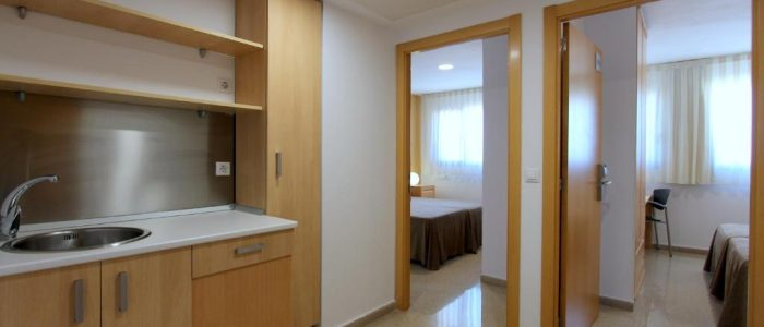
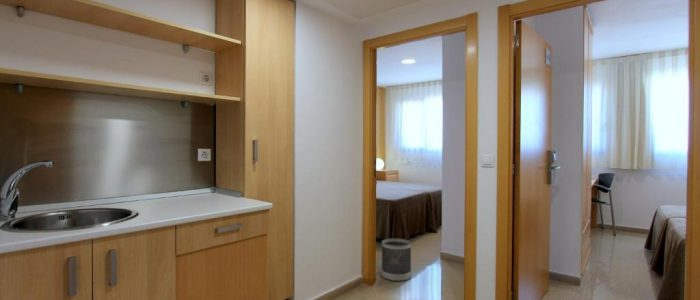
+ wastebasket [380,237,412,282]
